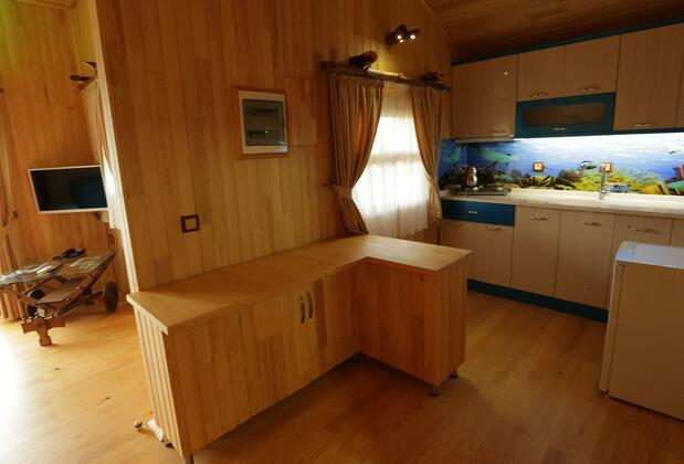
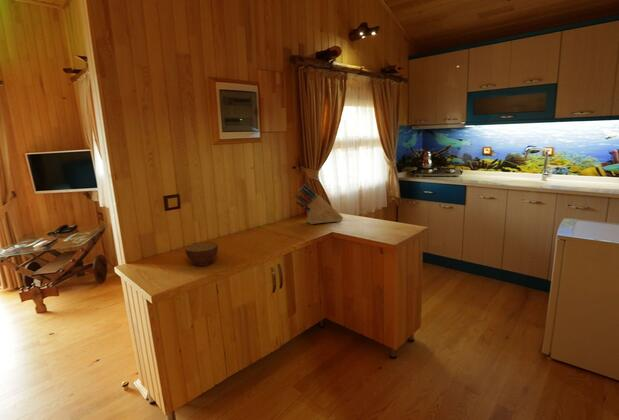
+ knife block [294,183,344,225]
+ bowl [184,241,219,267]
